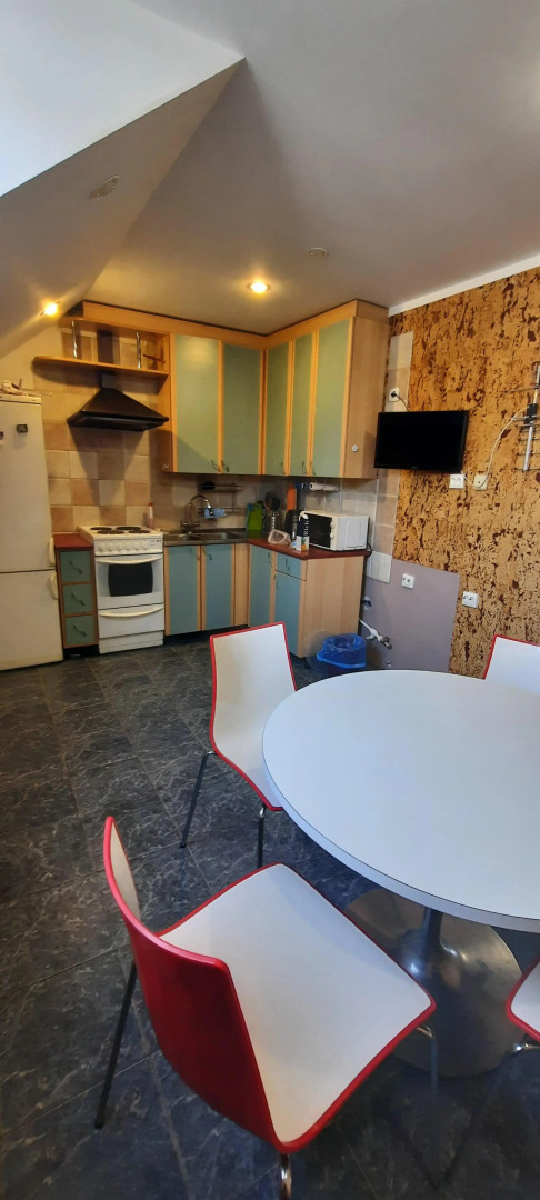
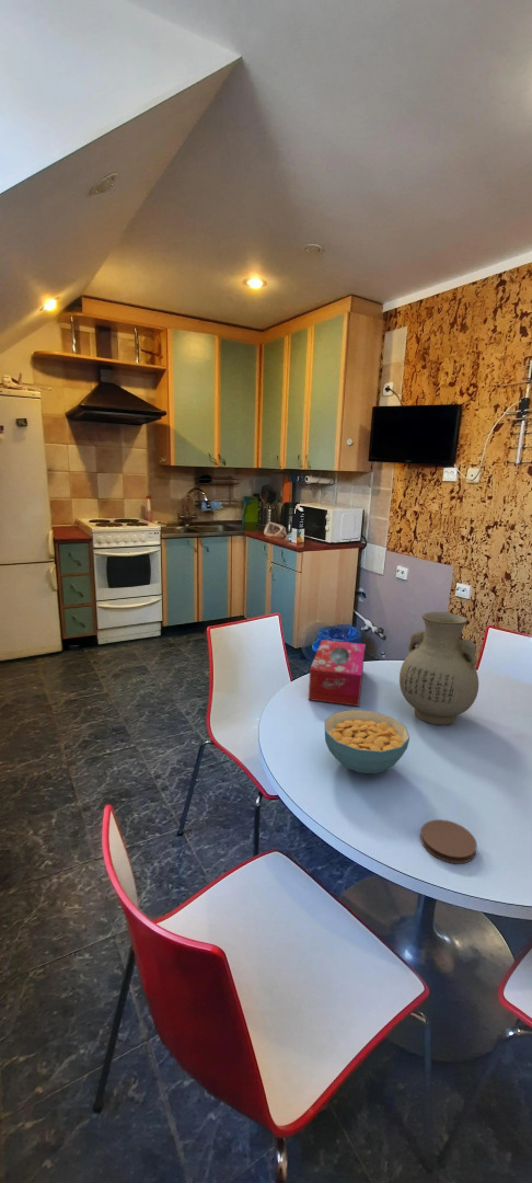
+ cereal bowl [324,709,410,774]
+ vase [398,611,479,726]
+ coaster [419,818,478,864]
+ tissue box [308,639,367,708]
